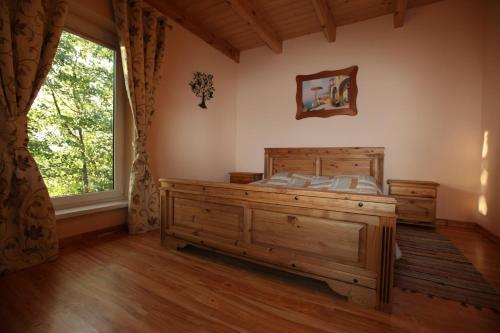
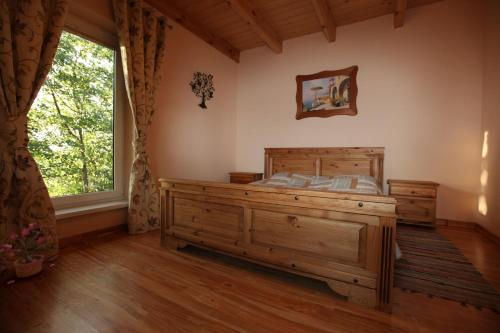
+ potted plant [0,221,56,285]
